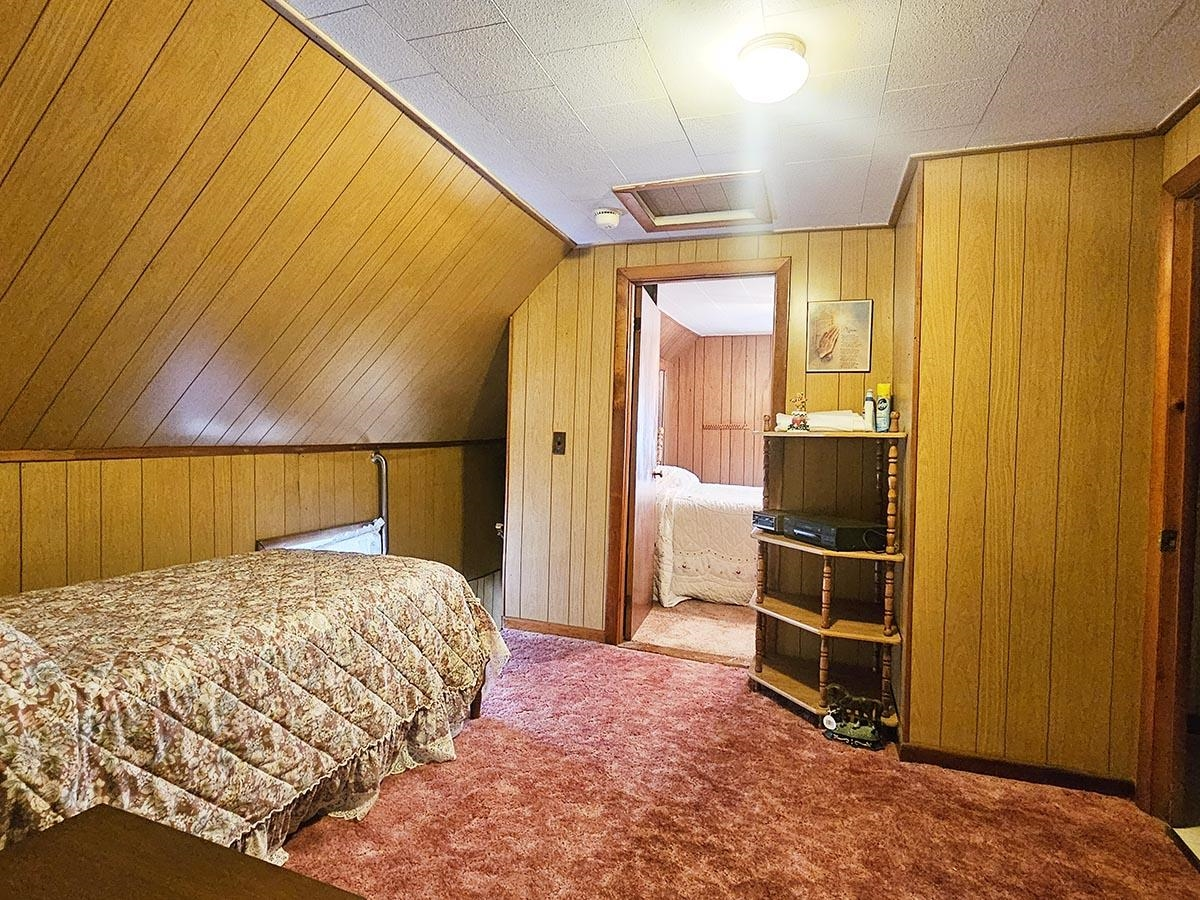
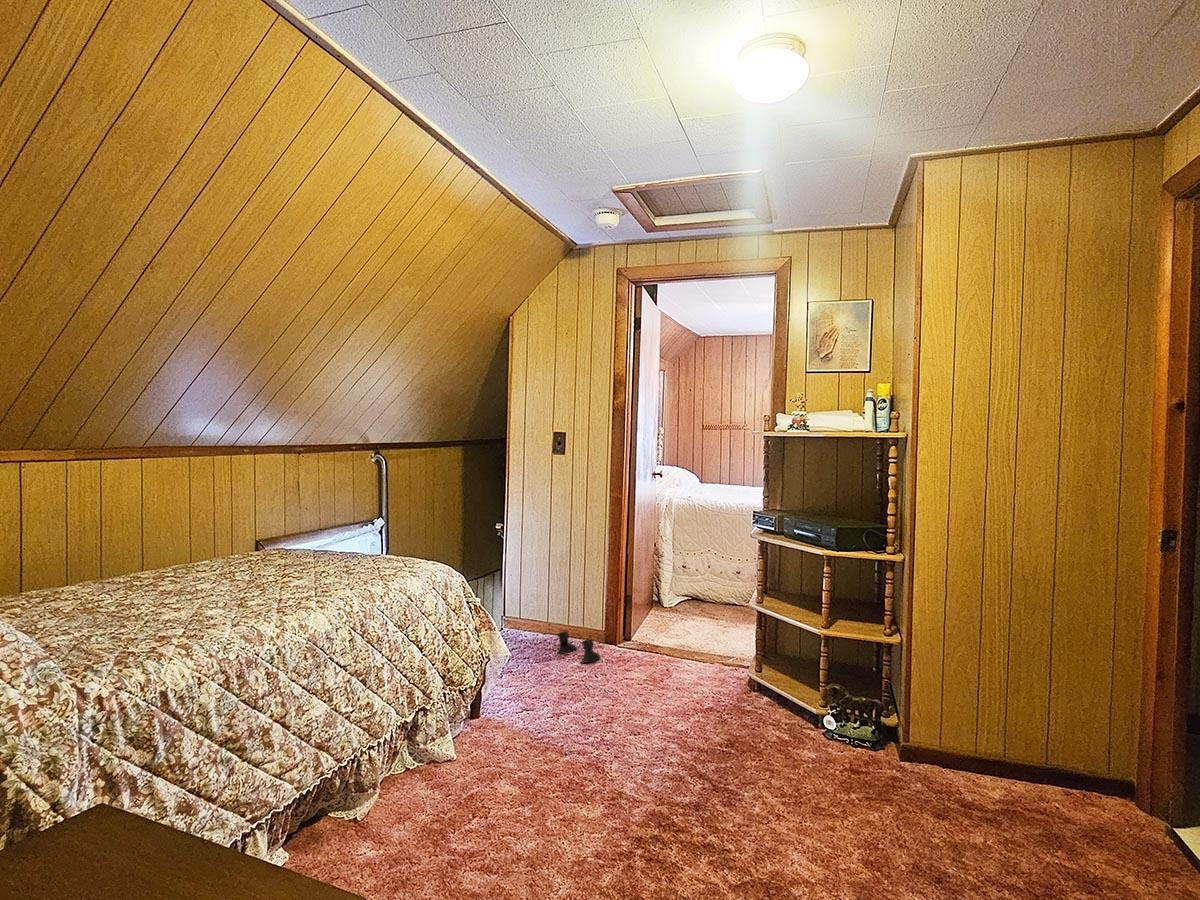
+ boots [555,630,602,664]
